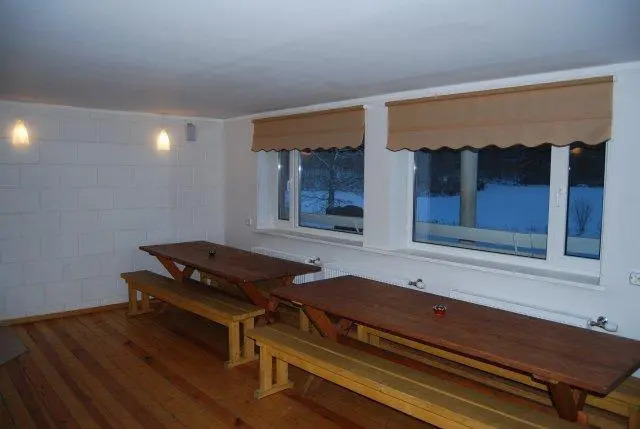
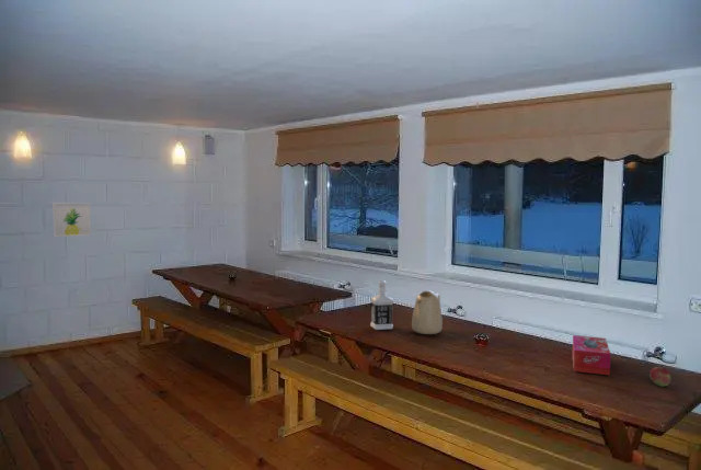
+ bottle [369,279,394,331]
+ fruit [648,366,671,388]
+ wall art [51,202,92,238]
+ tissue box [572,334,612,376]
+ kettle [411,289,444,335]
